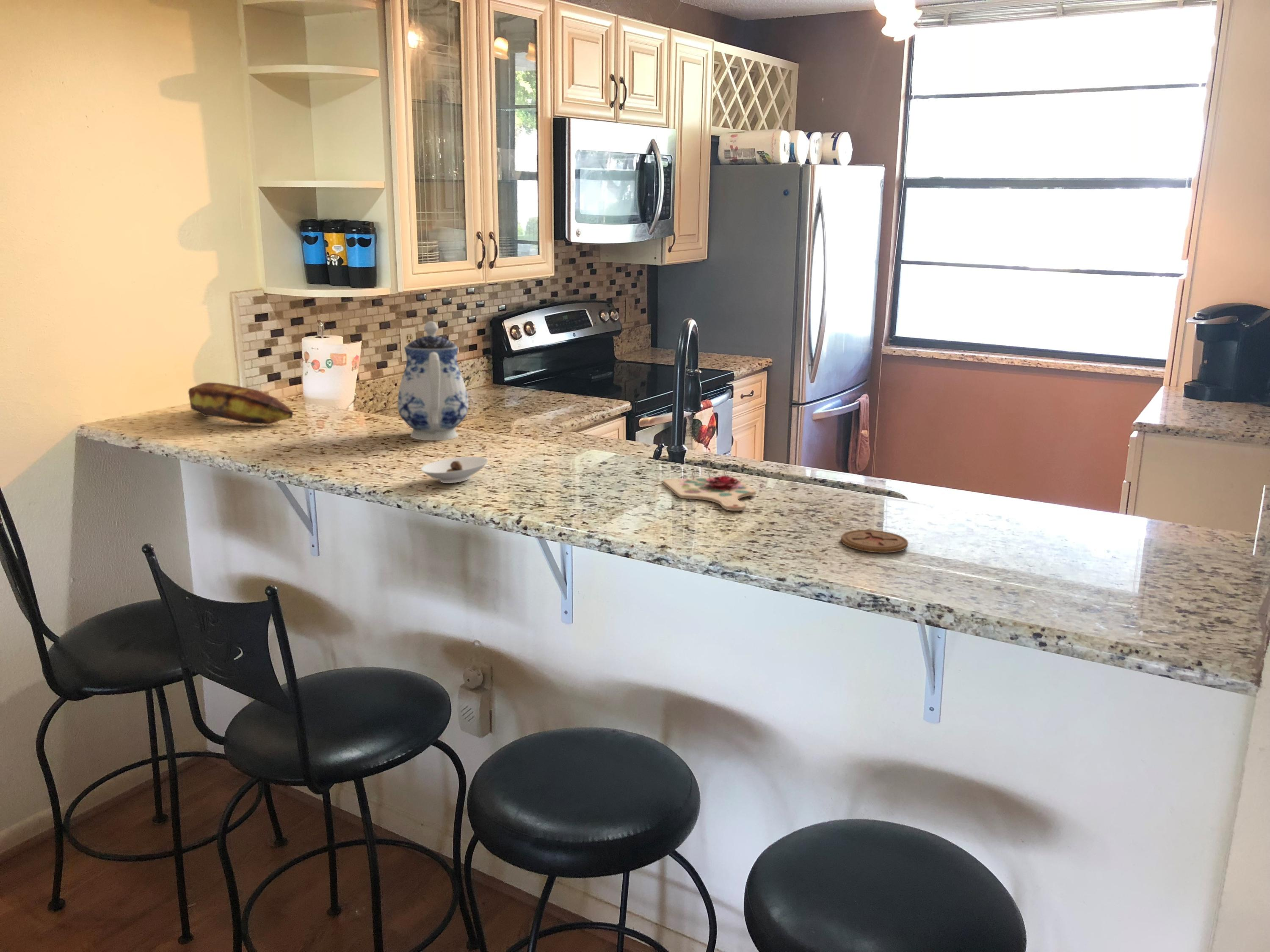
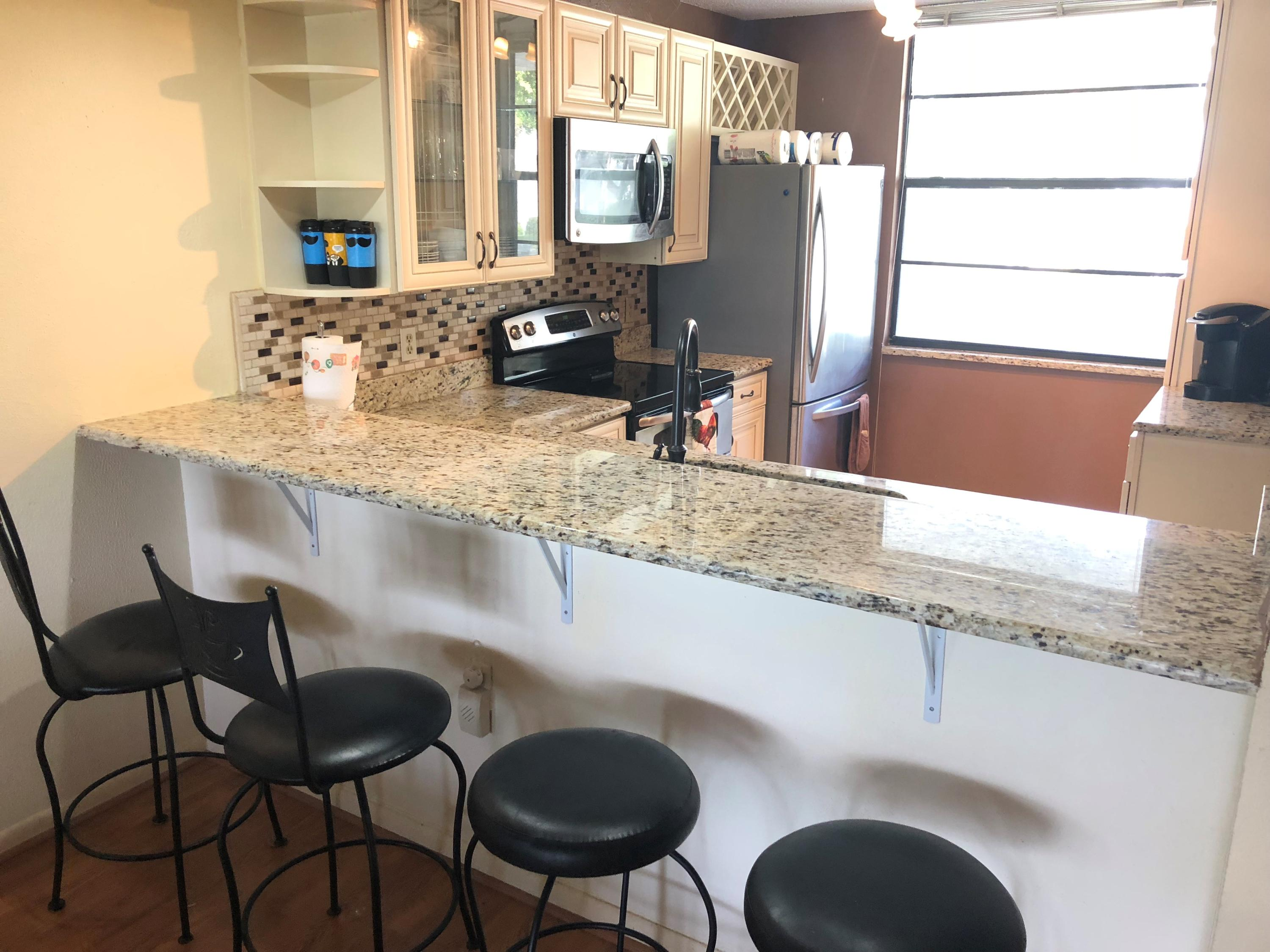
- teapot [397,321,469,441]
- coaster [840,529,908,553]
- banana [188,382,293,425]
- cutting board [663,470,756,511]
- saucer [420,456,489,484]
